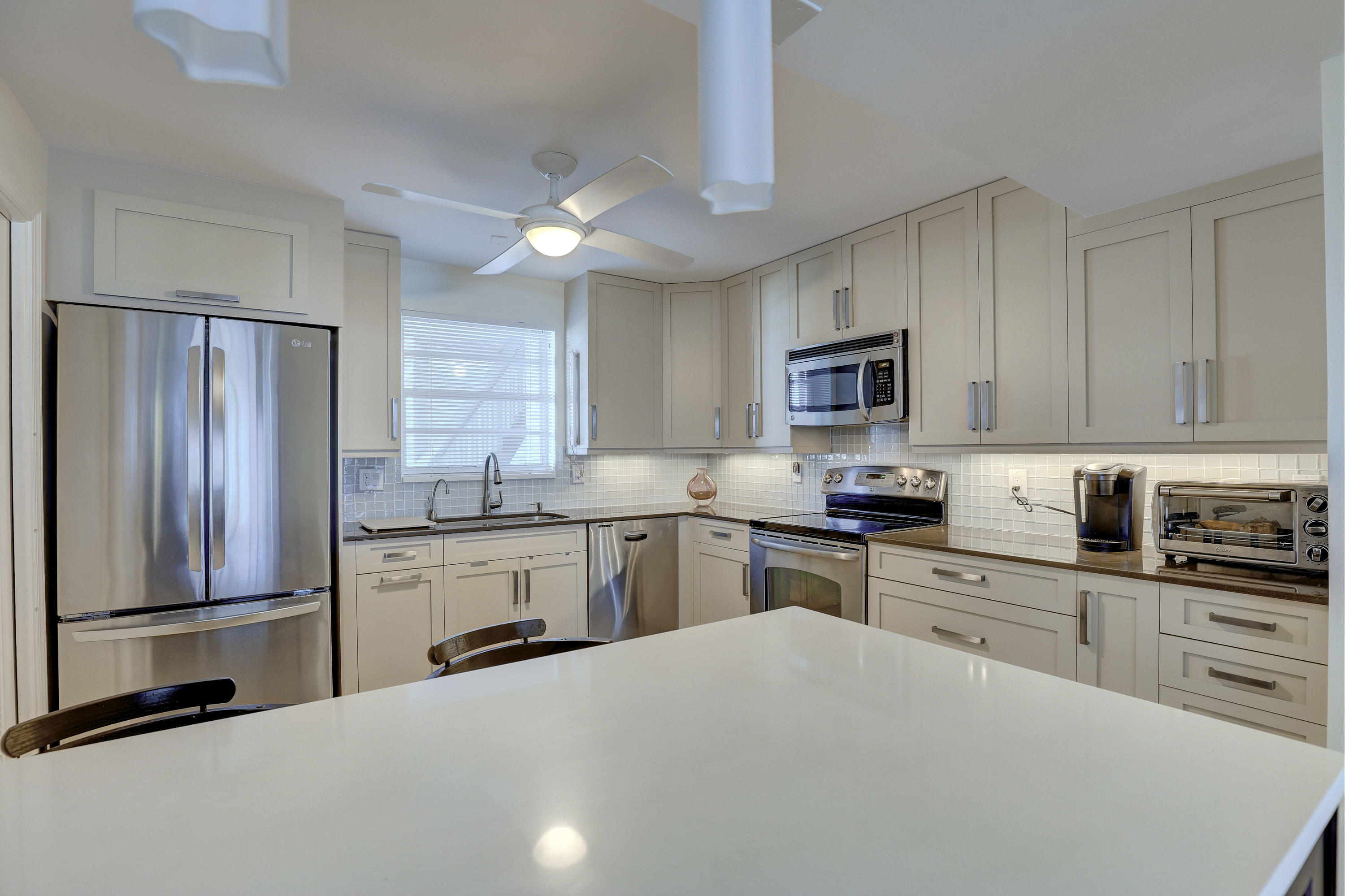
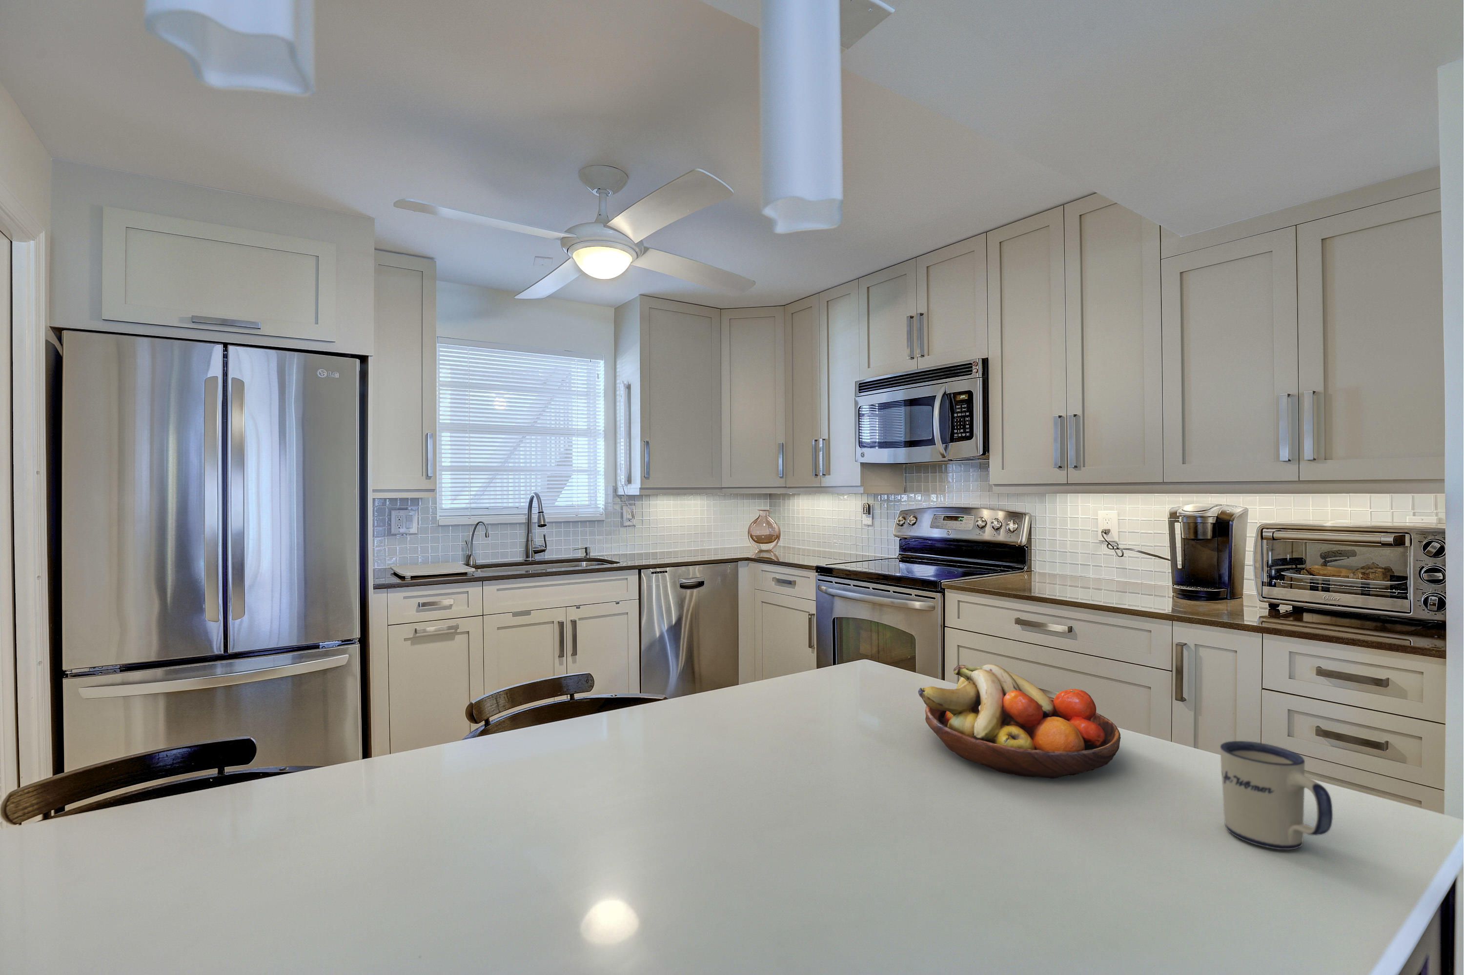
+ mug [1219,740,1333,850]
+ fruit bowl [918,664,1121,779]
